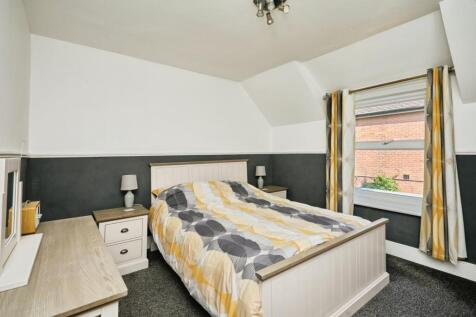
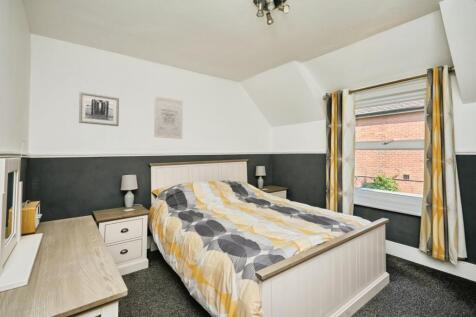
+ wall art [153,95,184,140]
+ wall art [78,91,120,127]
